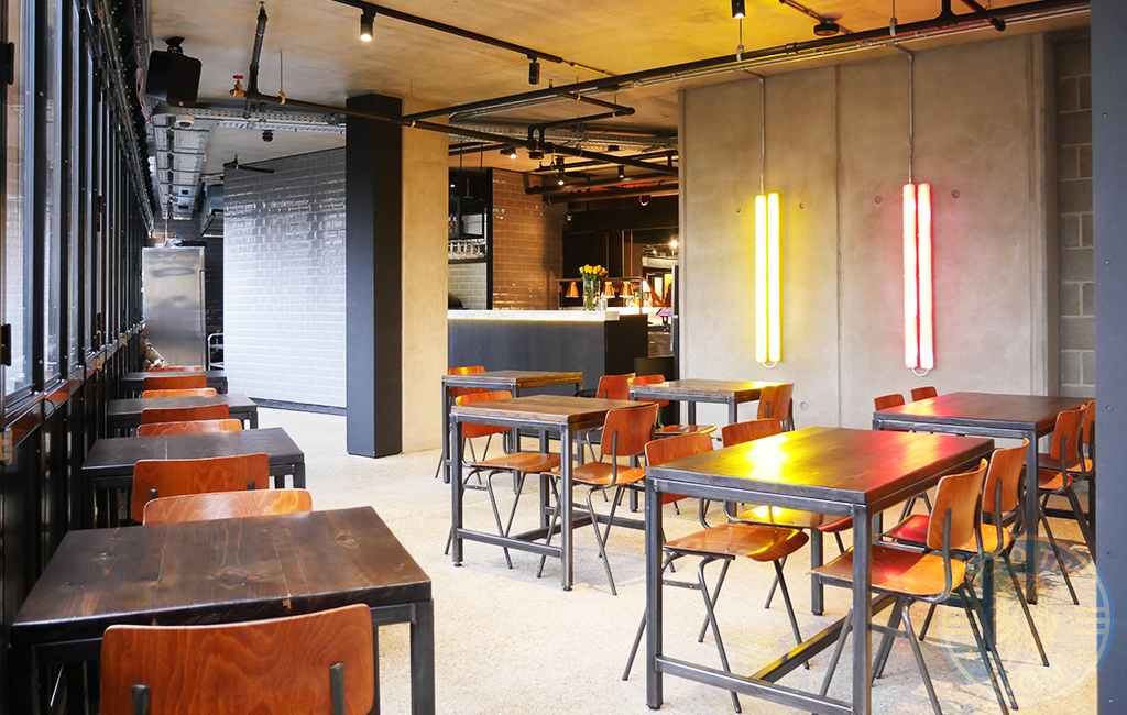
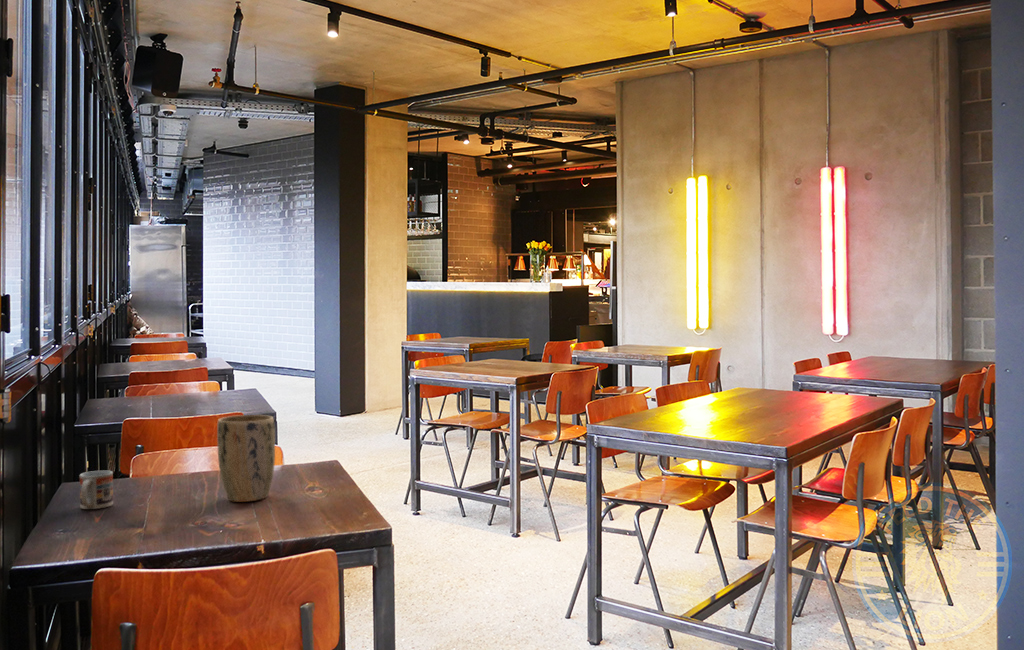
+ cup [78,470,114,510]
+ plant pot [216,414,276,503]
